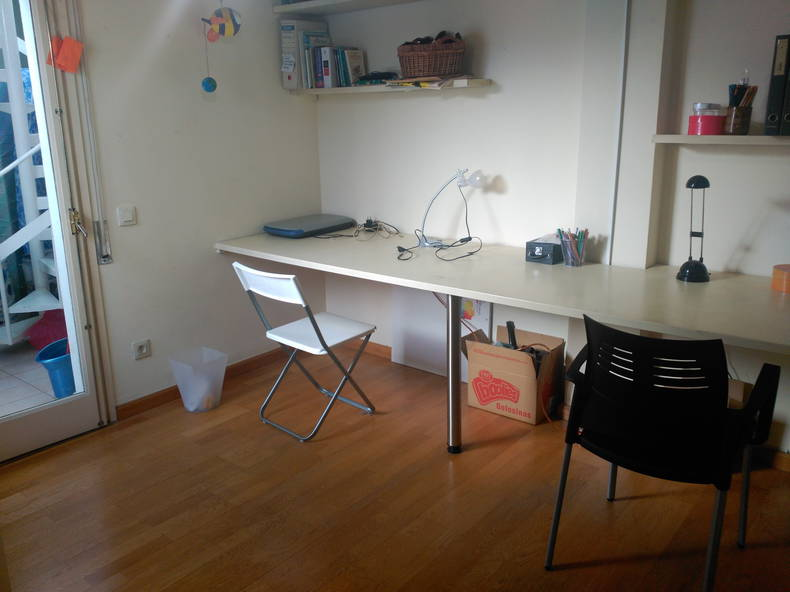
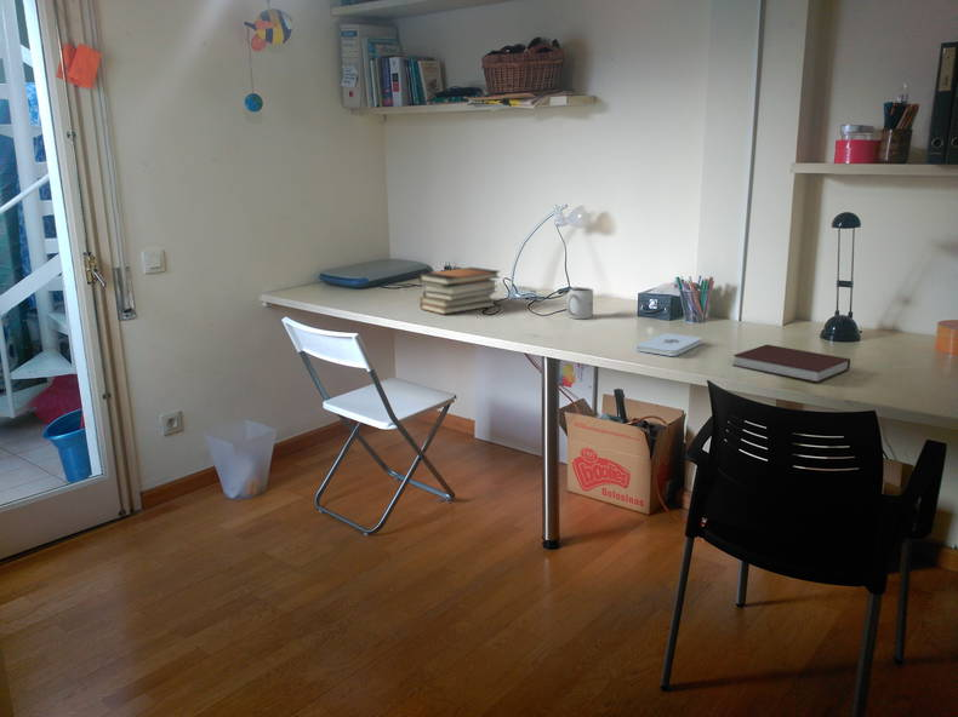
+ mug [565,286,594,320]
+ book stack [418,266,502,316]
+ notebook [731,344,851,384]
+ notepad [634,332,703,357]
